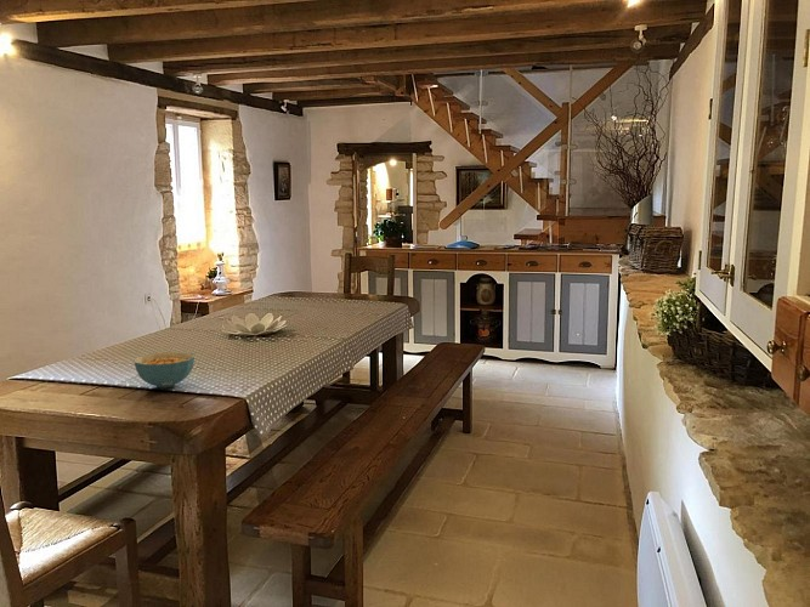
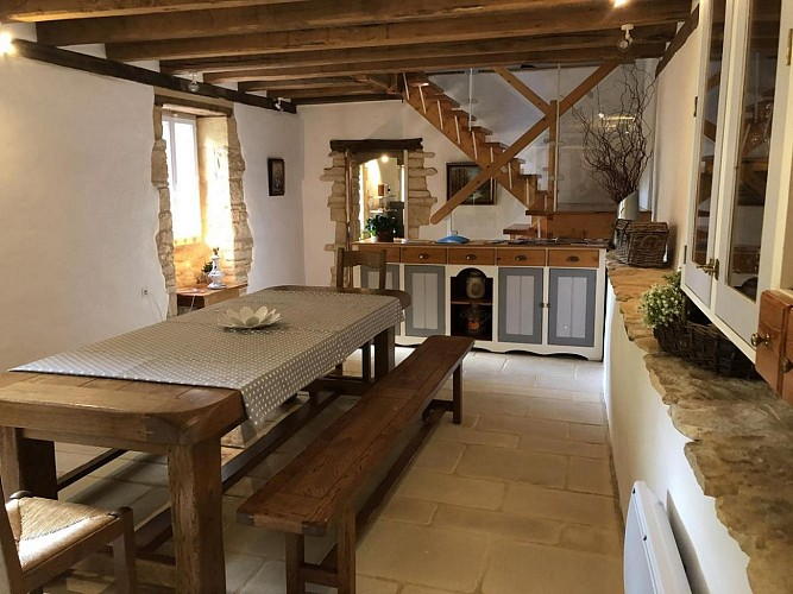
- cereal bowl [132,351,196,388]
